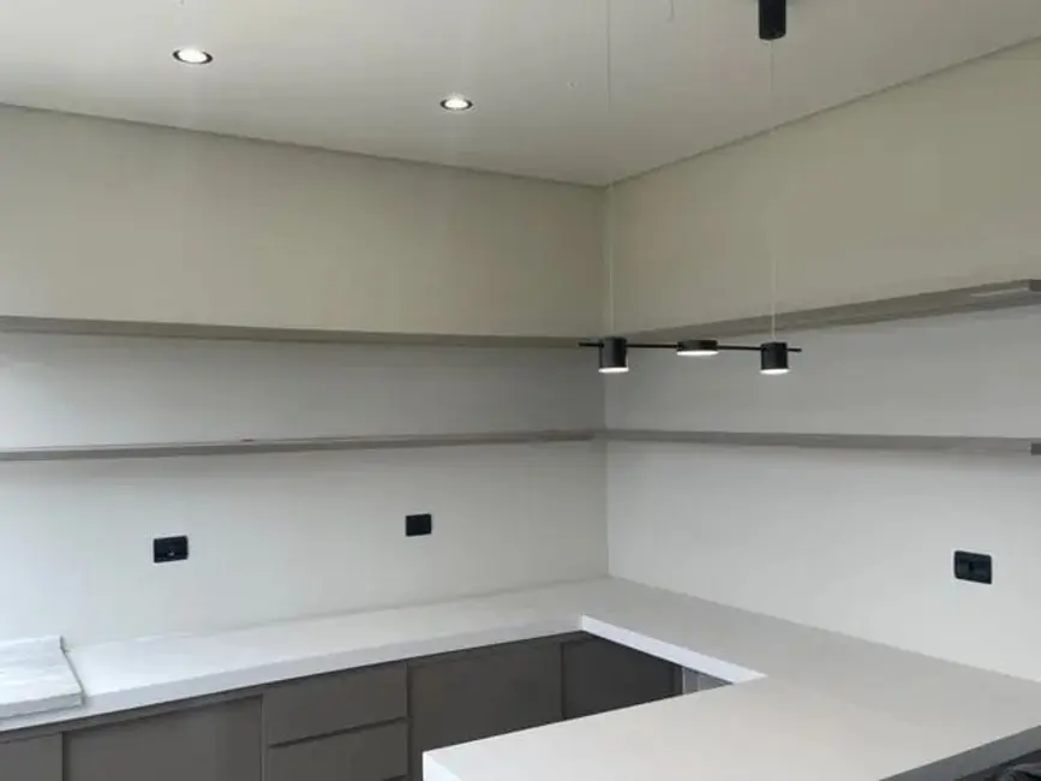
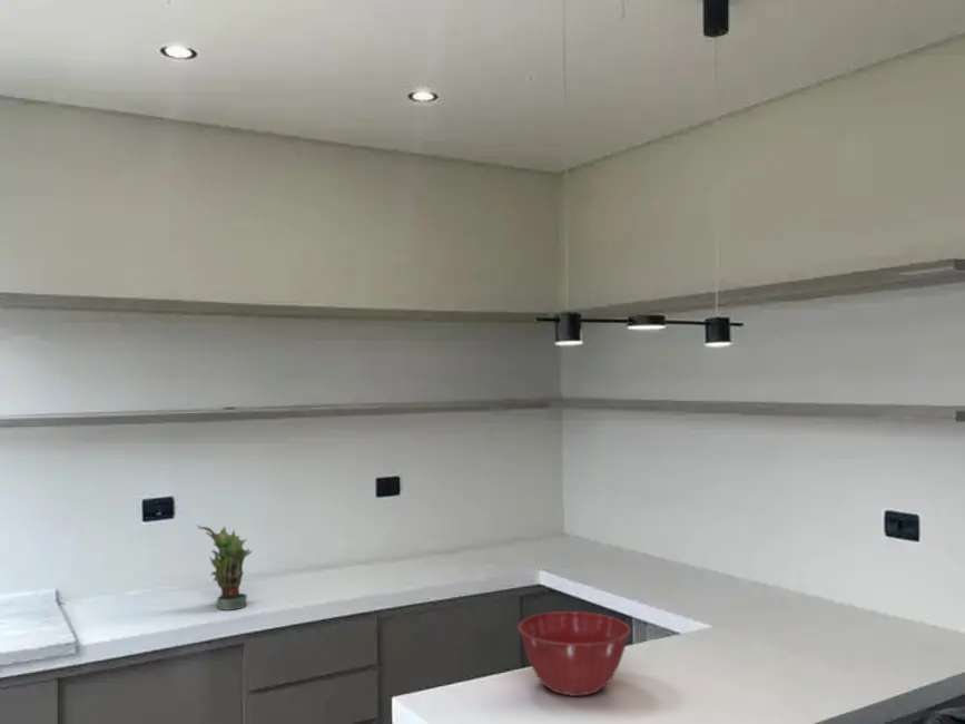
+ potted plant [196,525,254,612]
+ mixing bowl [518,610,631,697]
